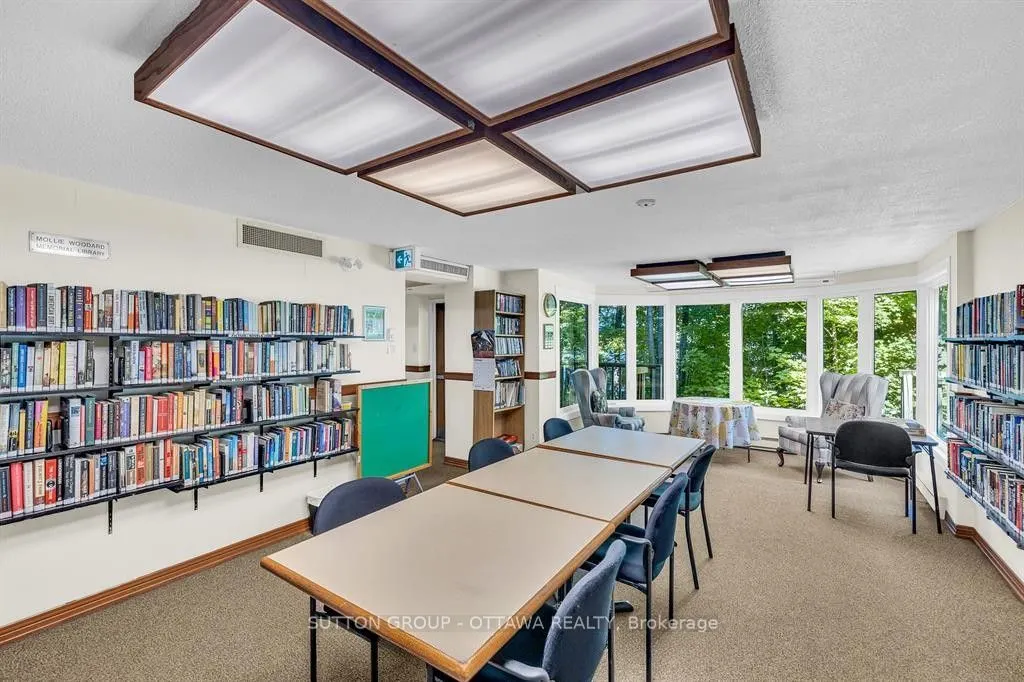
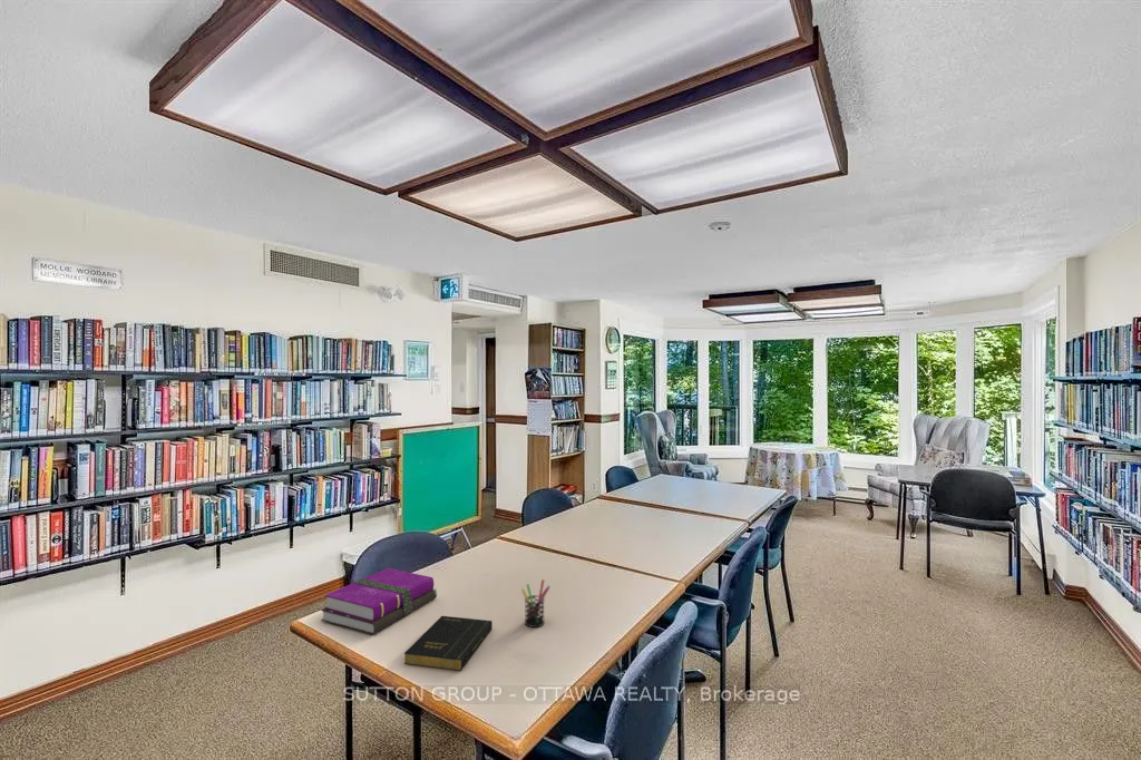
+ book [403,615,494,672]
+ hardback book [320,567,438,635]
+ pen holder [520,578,552,629]
